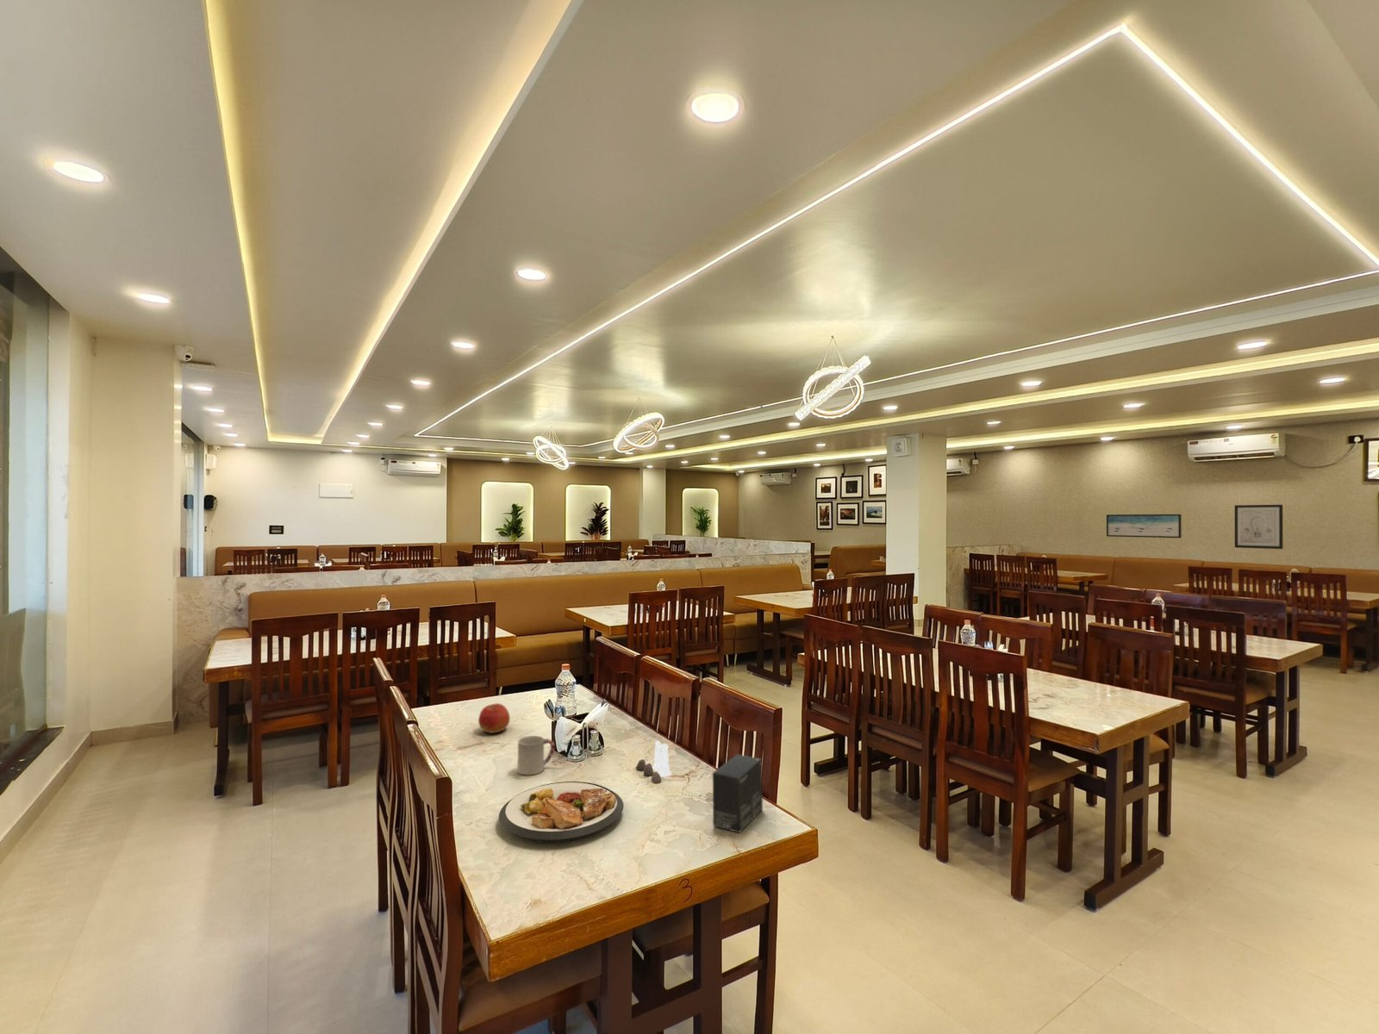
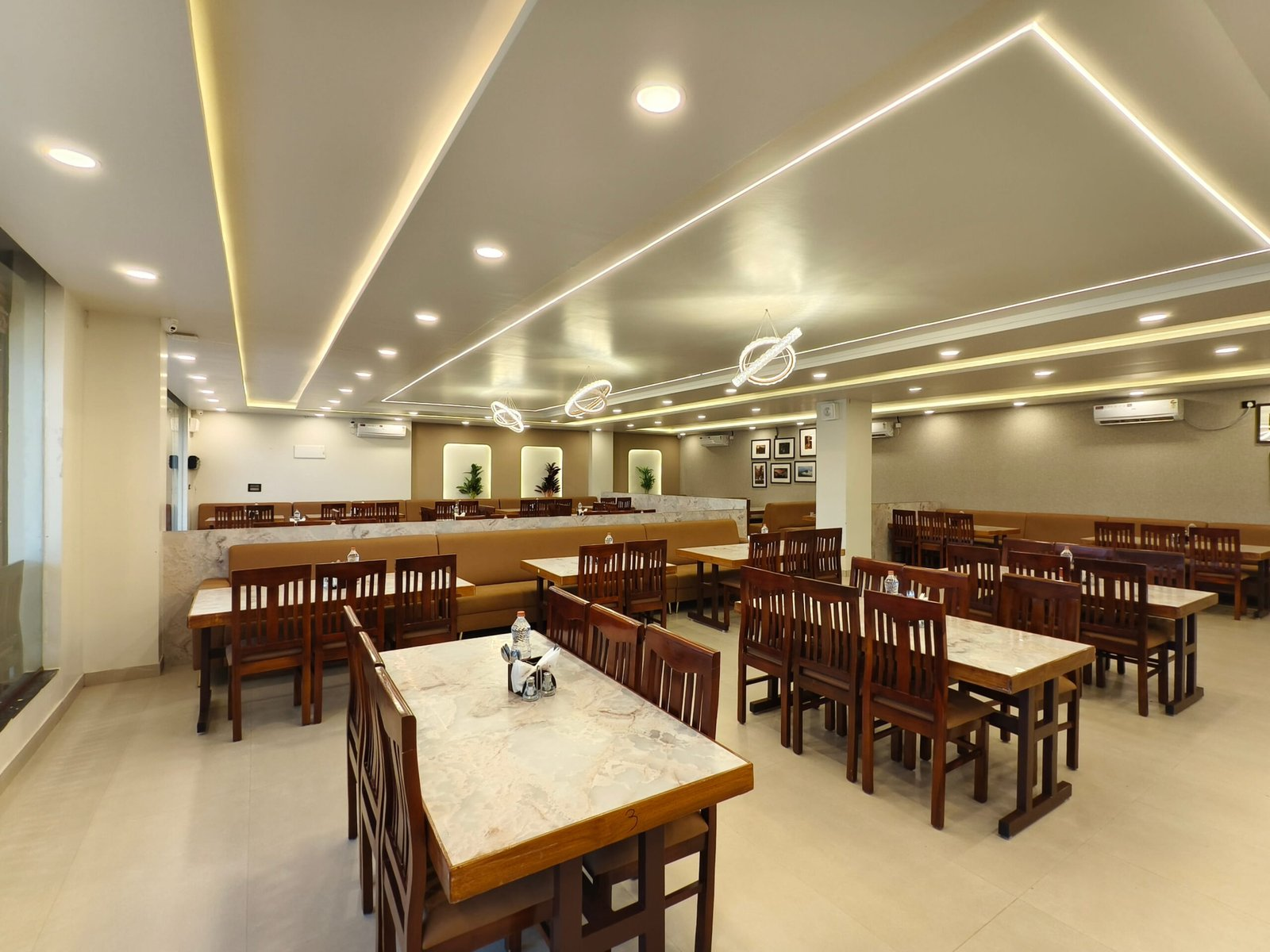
- wall art [1235,504,1283,550]
- apple [478,703,511,734]
- small box [712,753,763,833]
- plate [498,781,624,844]
- salt and pepper shaker set [635,740,672,784]
- wall art [1105,514,1182,539]
- cup [517,735,556,775]
